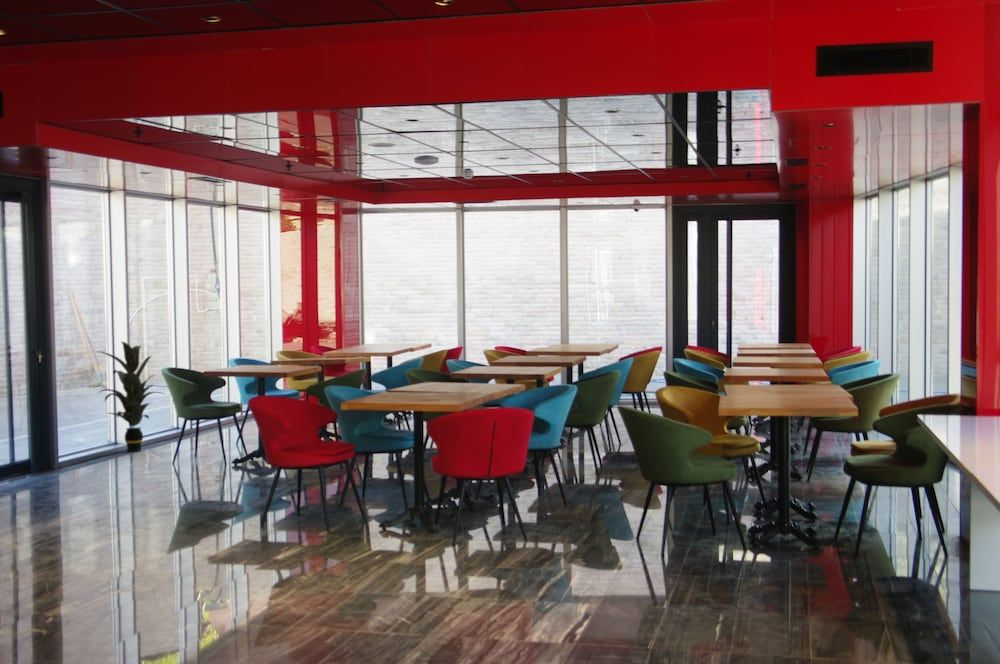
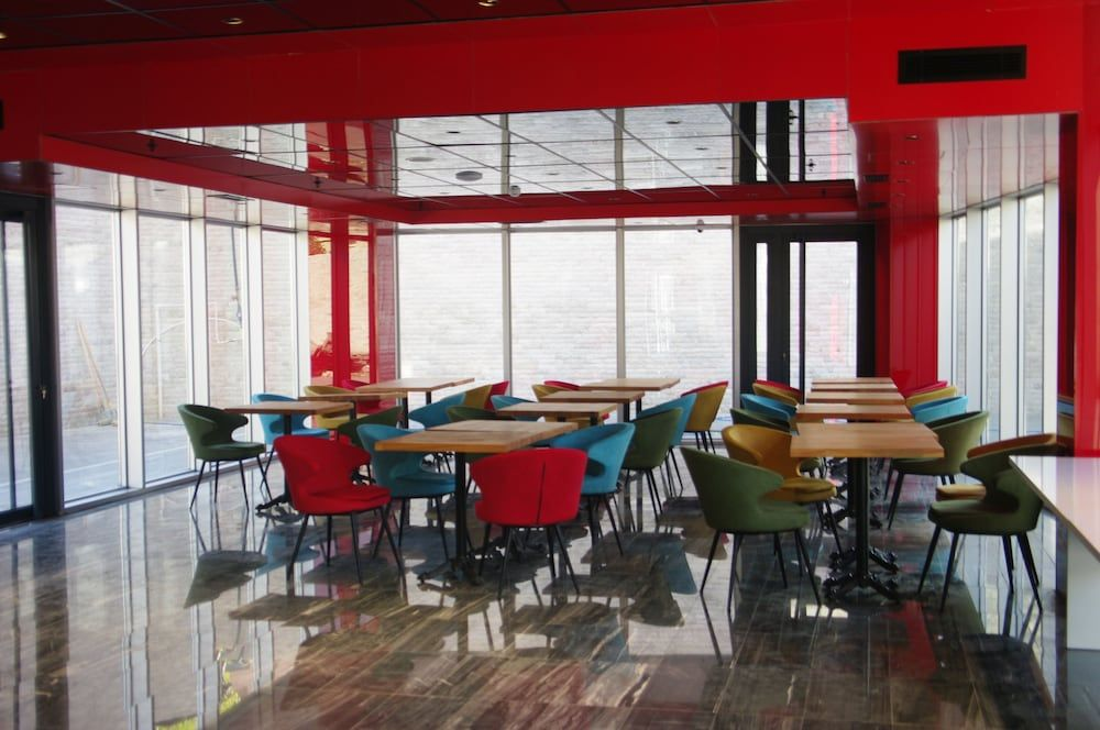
- indoor plant [96,341,165,453]
